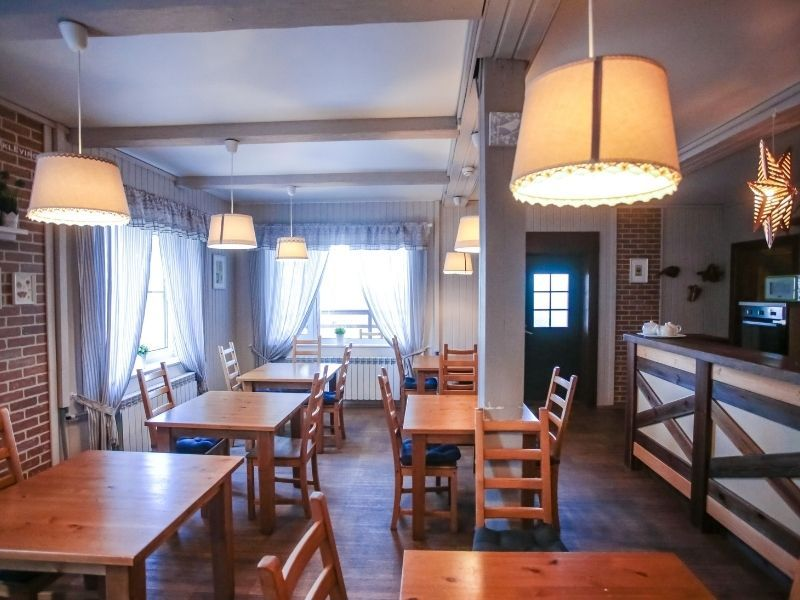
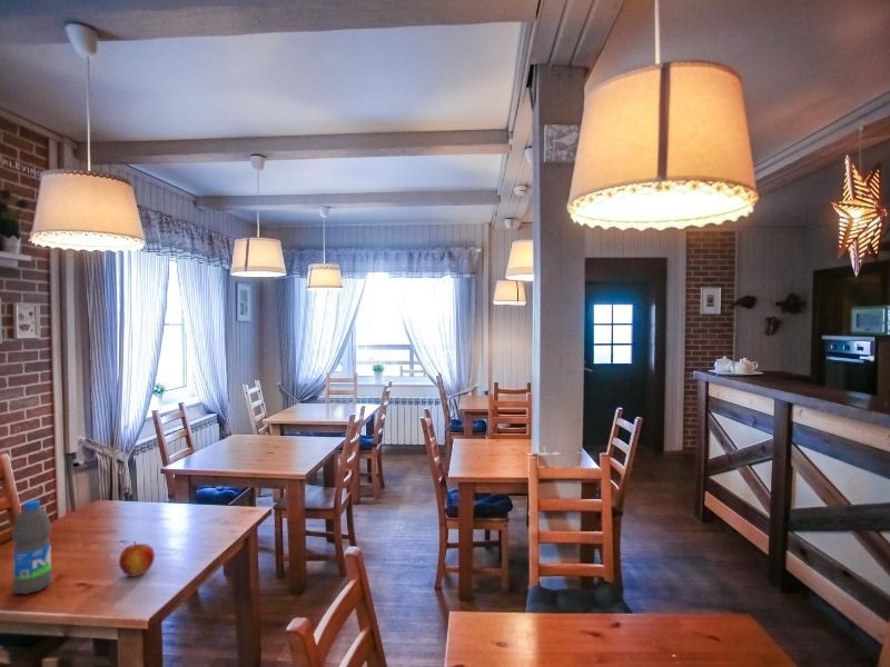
+ water bottle [11,499,53,596]
+ apple [118,540,156,578]
